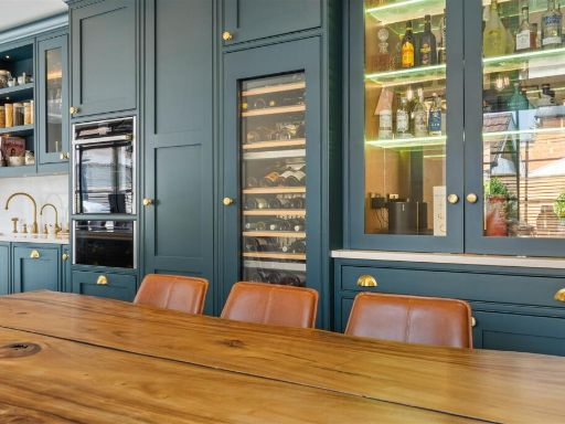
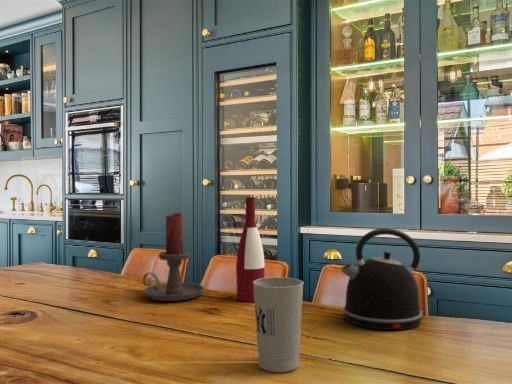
+ kettle [339,227,425,331]
+ cup [253,276,305,373]
+ candle holder [142,212,205,302]
+ alcohol [235,196,266,303]
